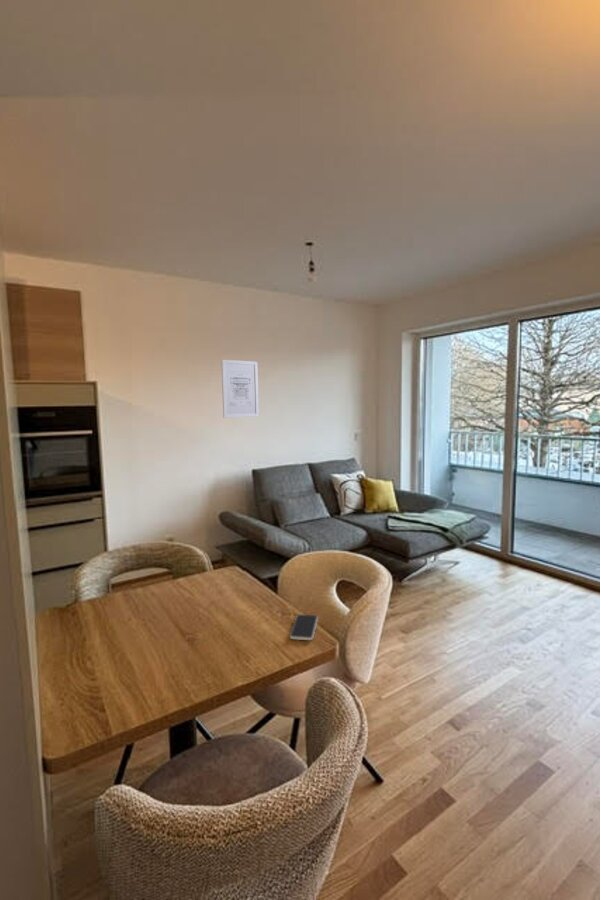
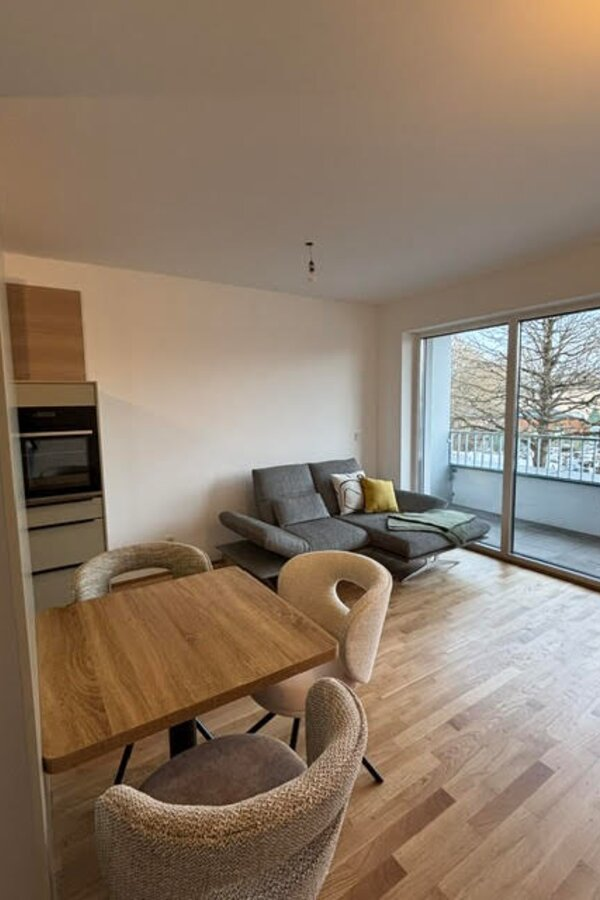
- smartphone [289,614,319,641]
- wall art [221,359,260,419]
